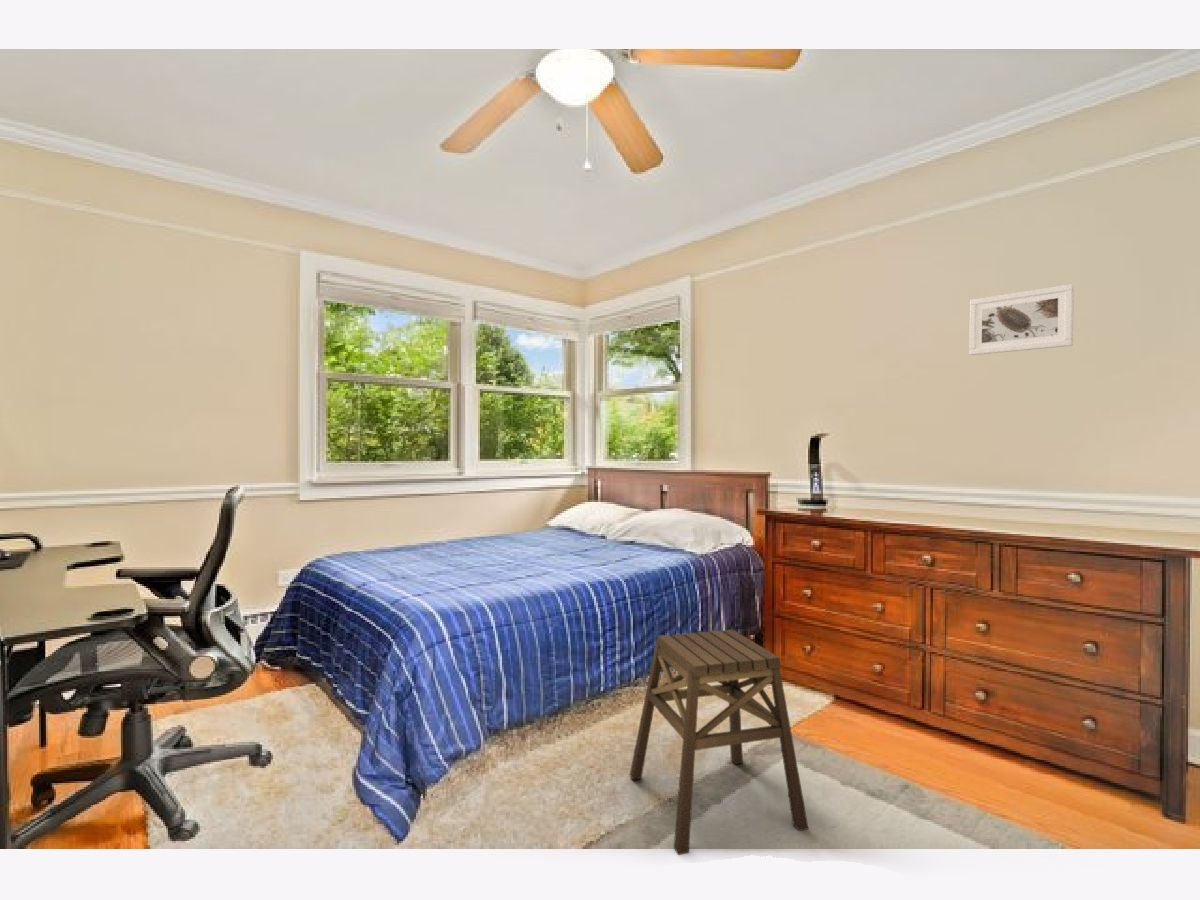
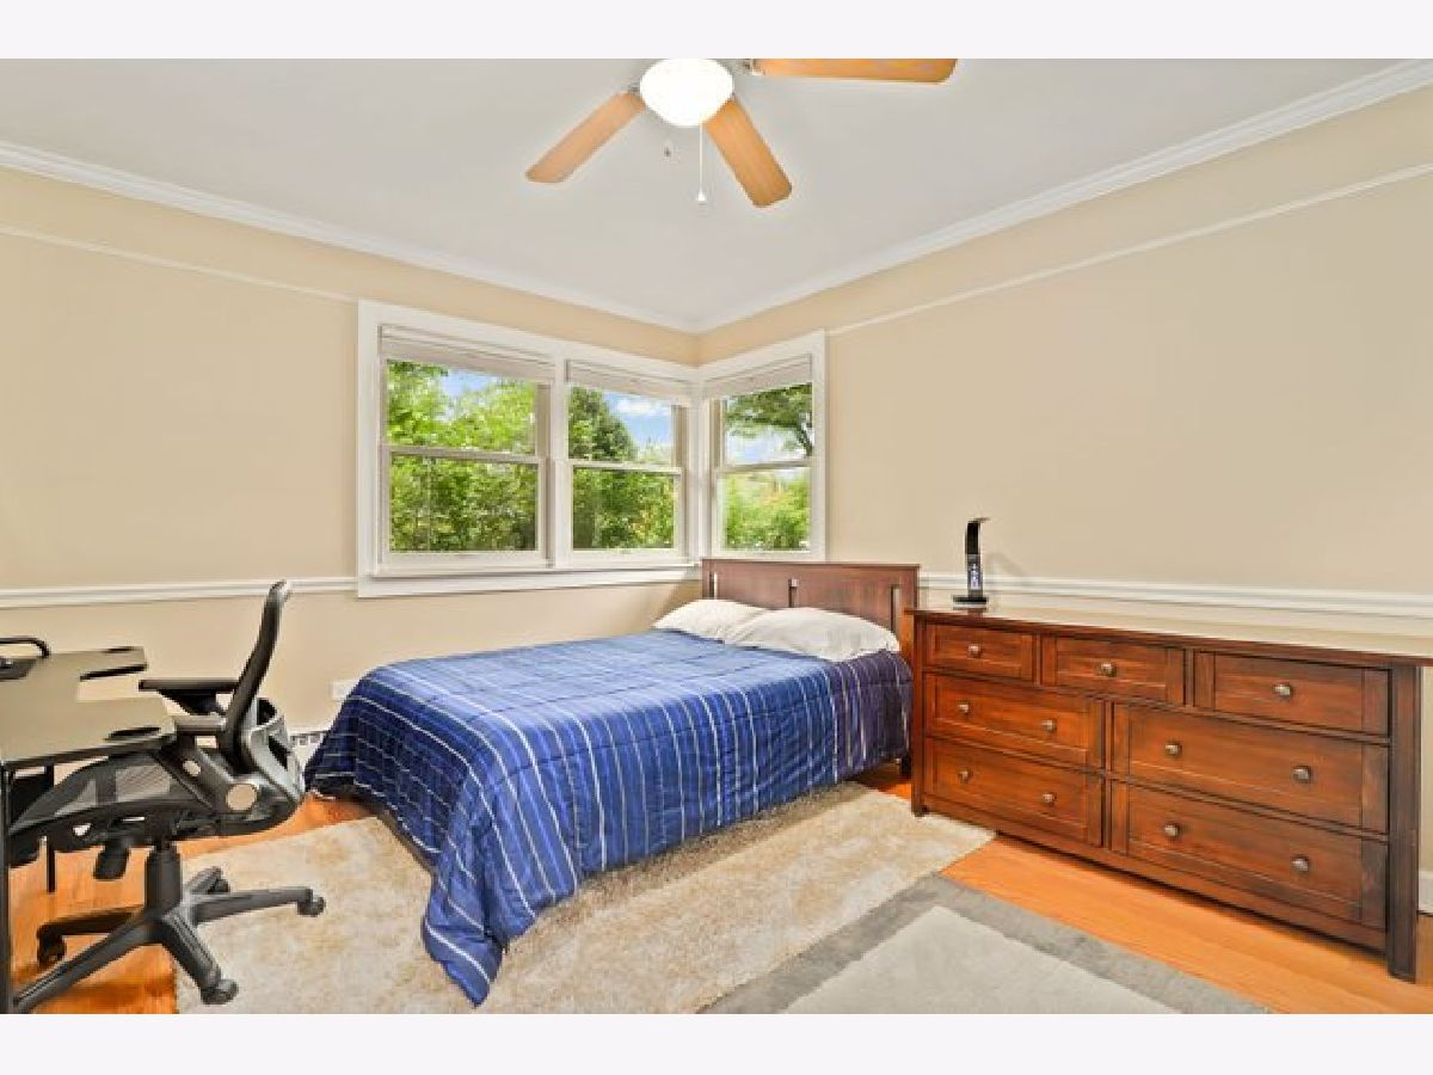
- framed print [968,283,1075,356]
- stool [629,629,810,856]
